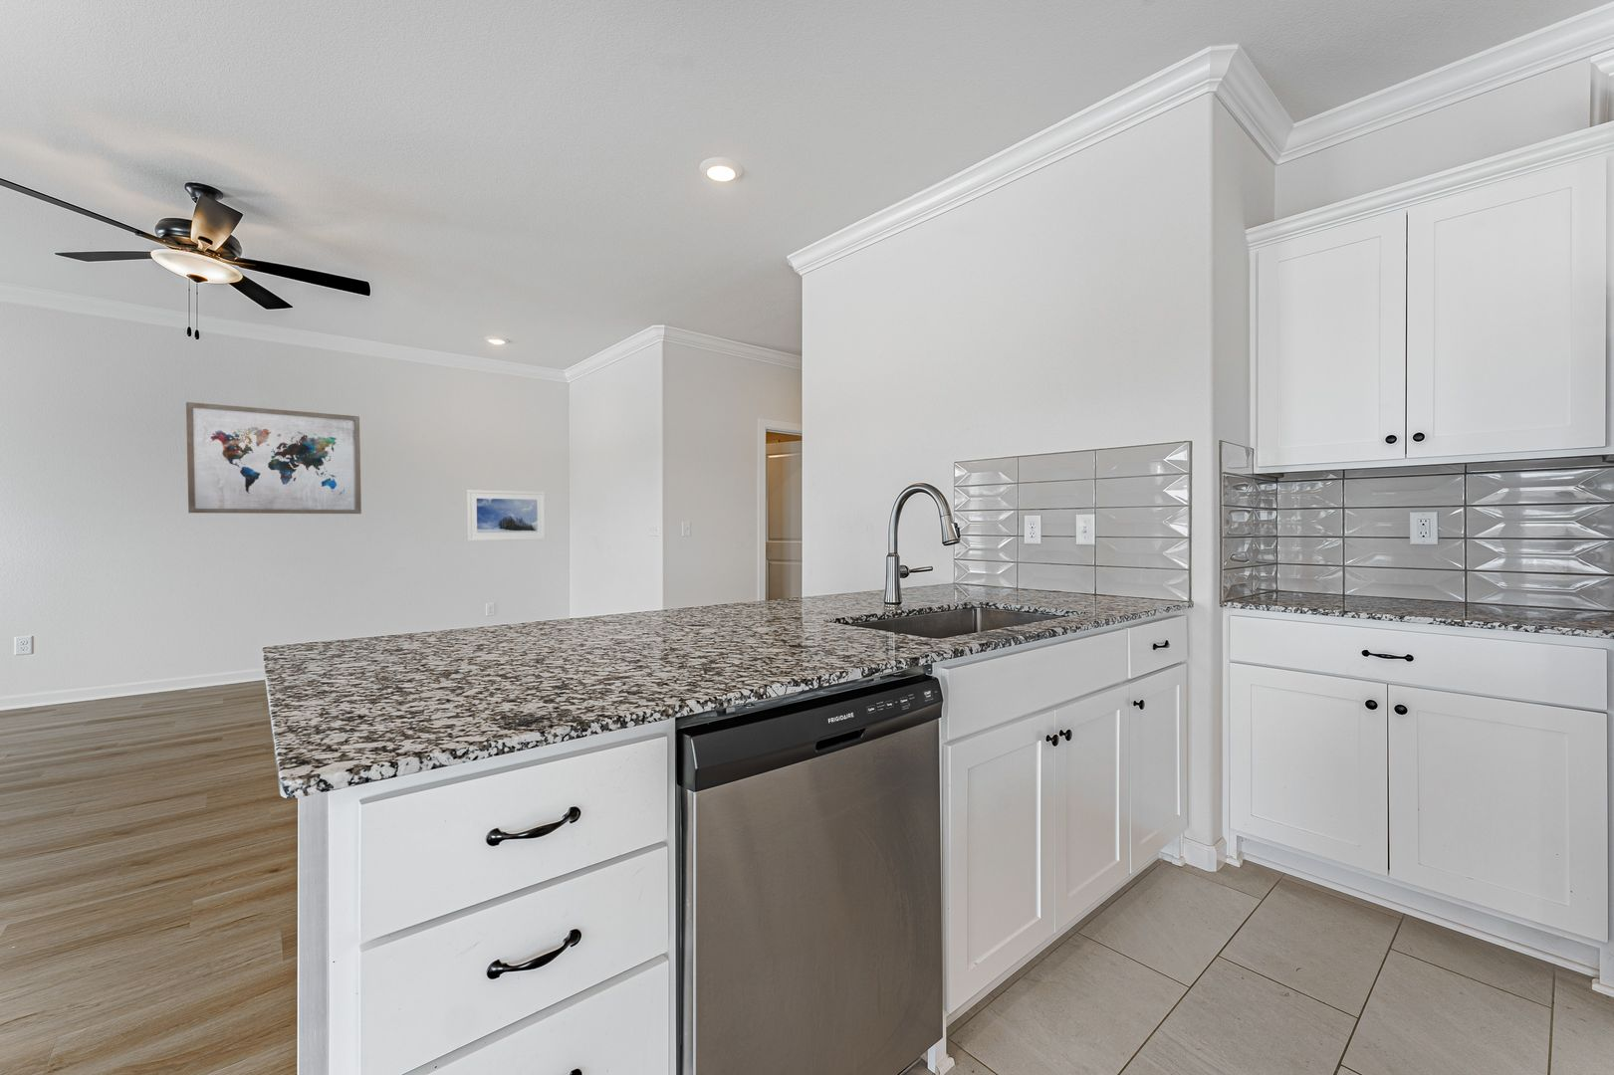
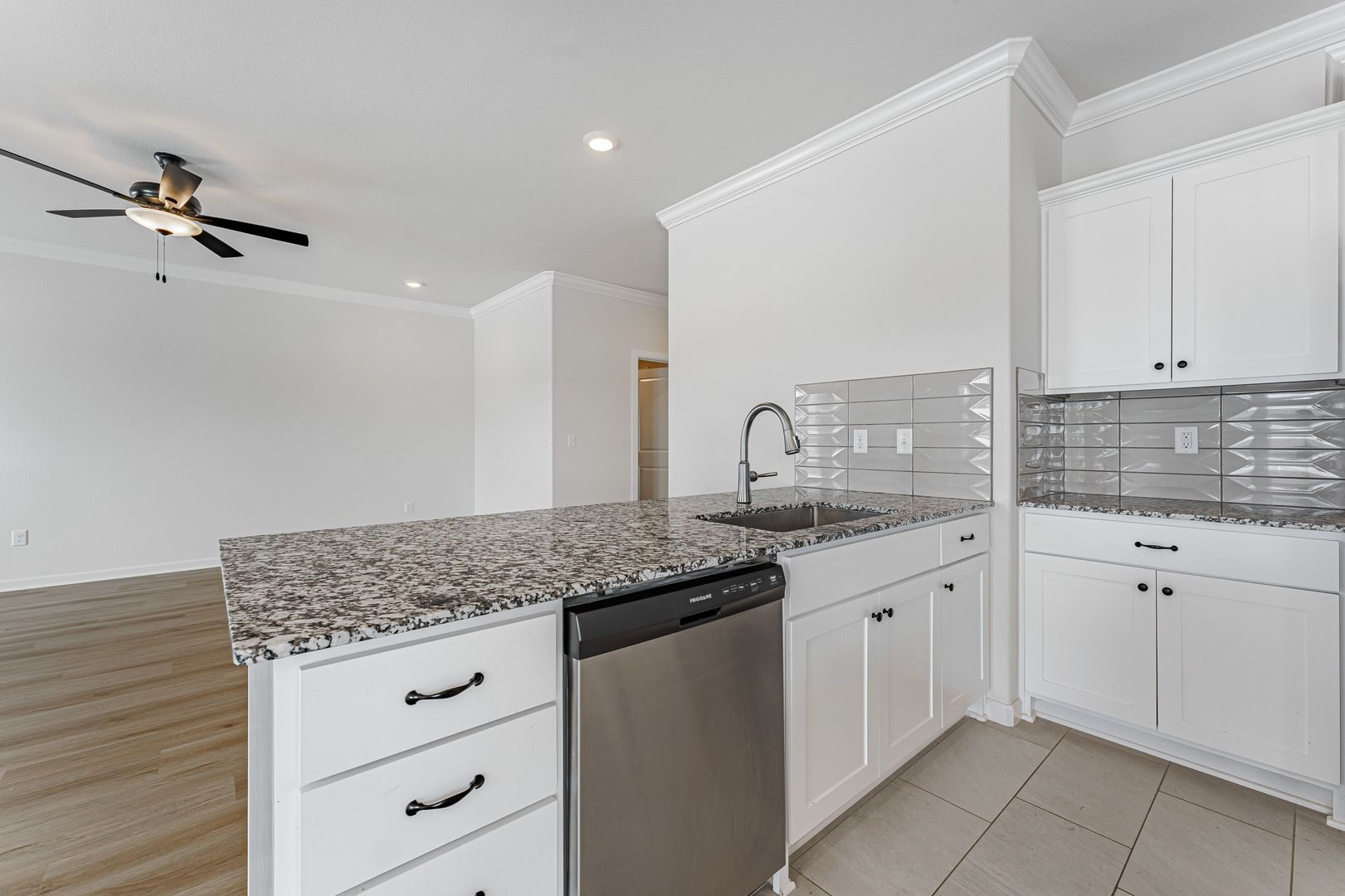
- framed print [466,488,547,542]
- wall art [185,401,362,515]
